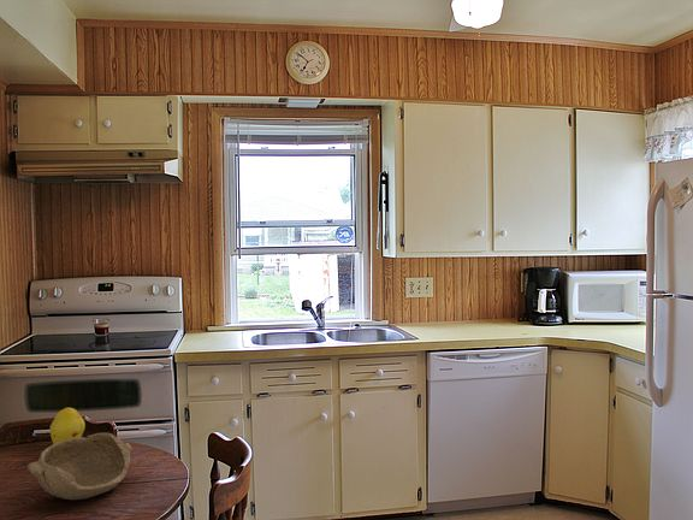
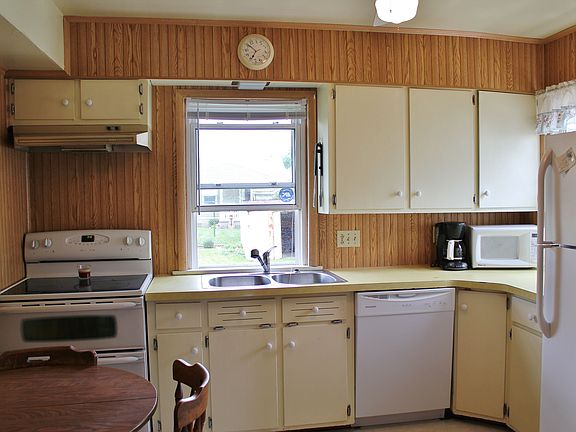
- bowl [26,432,134,501]
- fruit [49,406,87,445]
